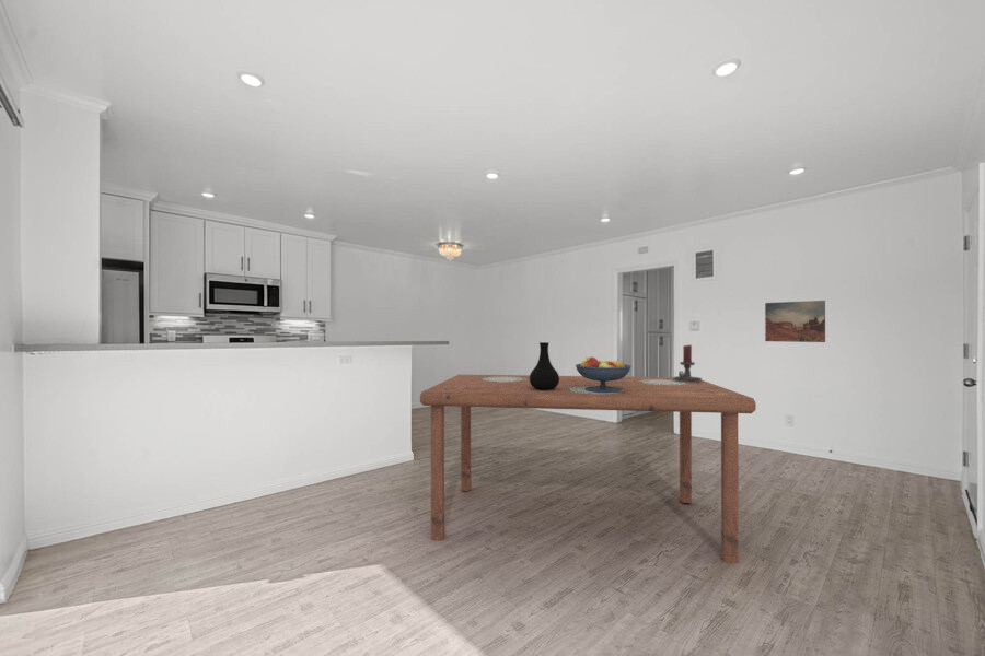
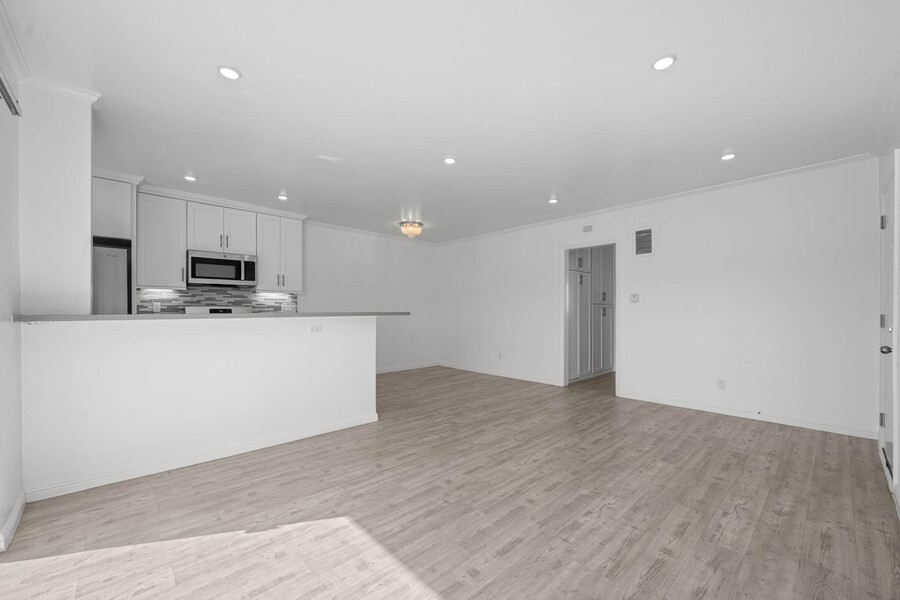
- vase [529,341,560,390]
- fruit bowl [575,356,633,393]
- wall art [764,300,826,343]
- candle holder [673,343,703,383]
- table [419,374,757,565]
